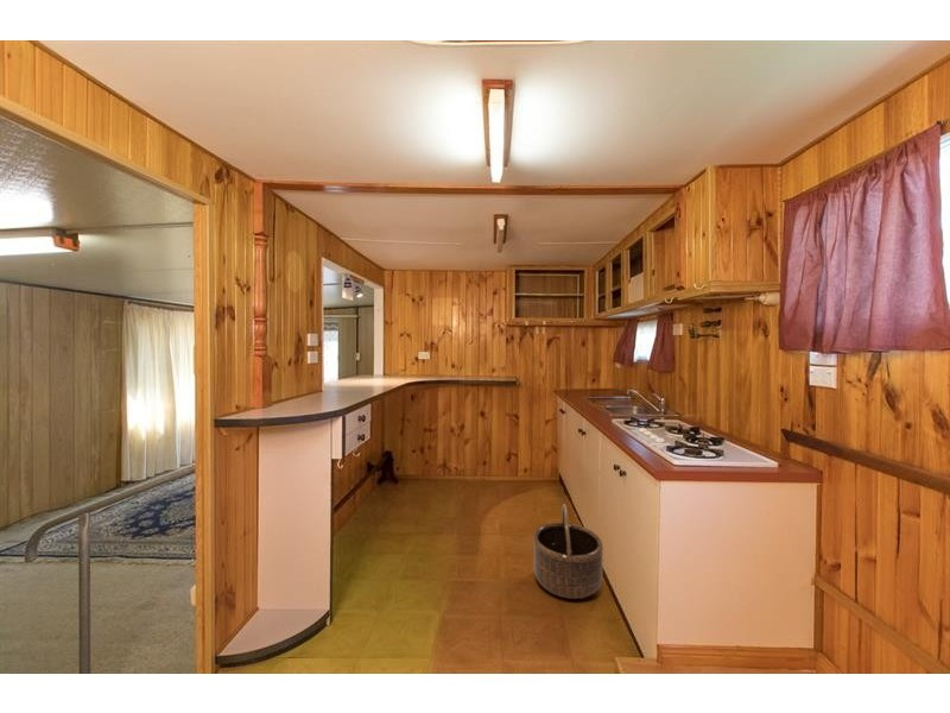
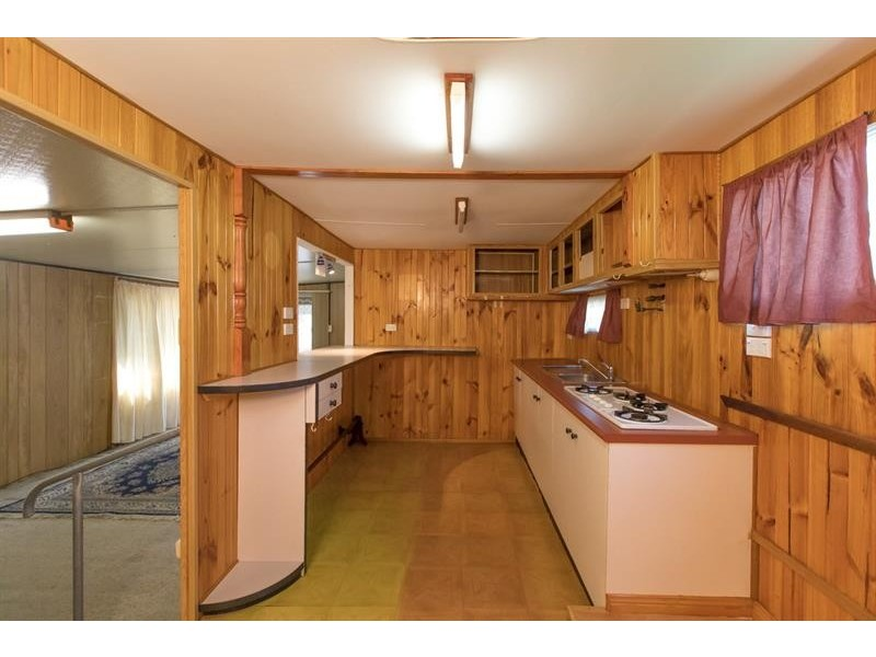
- basket [532,503,604,600]
